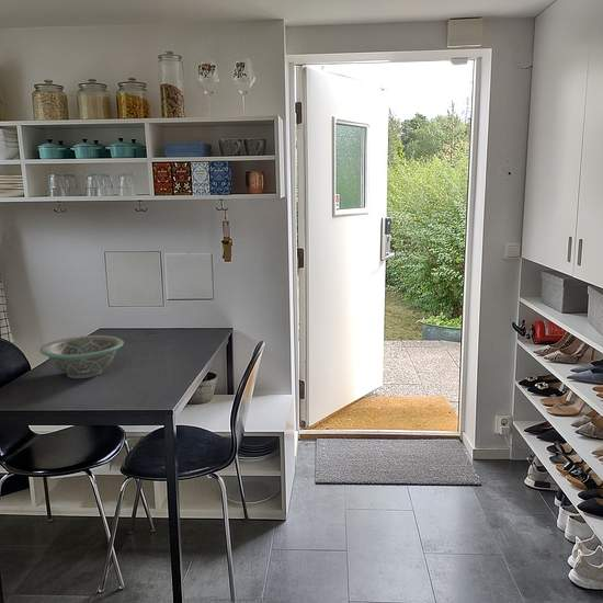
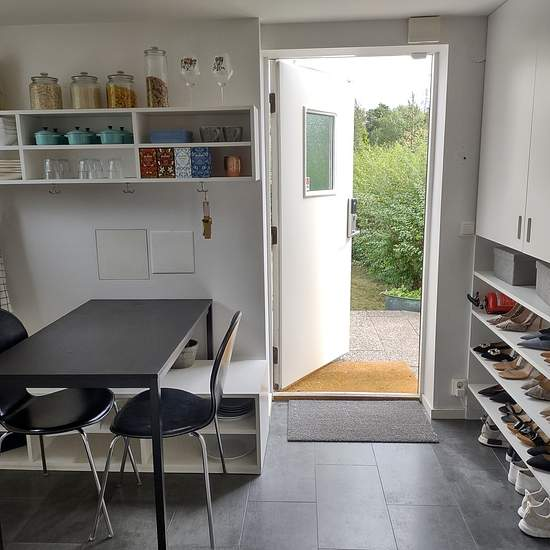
- decorative bowl [38,334,125,379]
